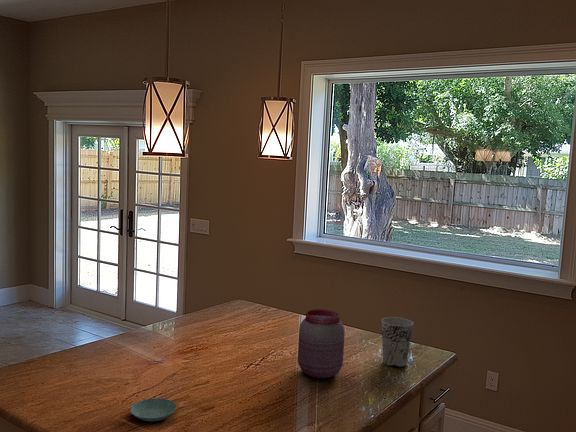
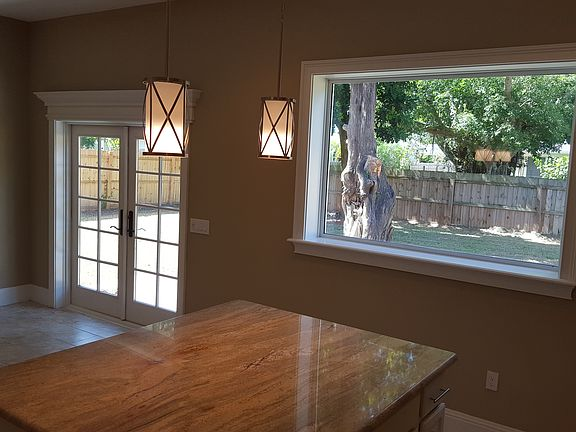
- saucer [129,397,177,422]
- jar [297,308,346,379]
- cup [381,316,414,368]
